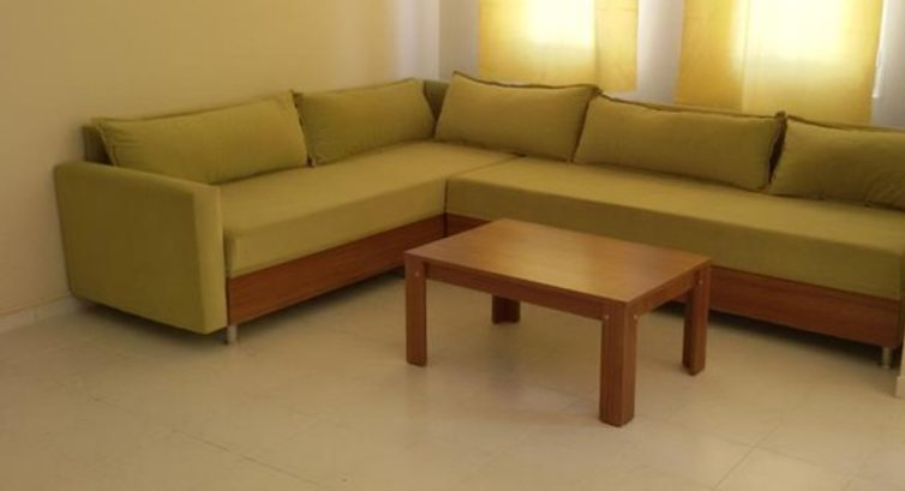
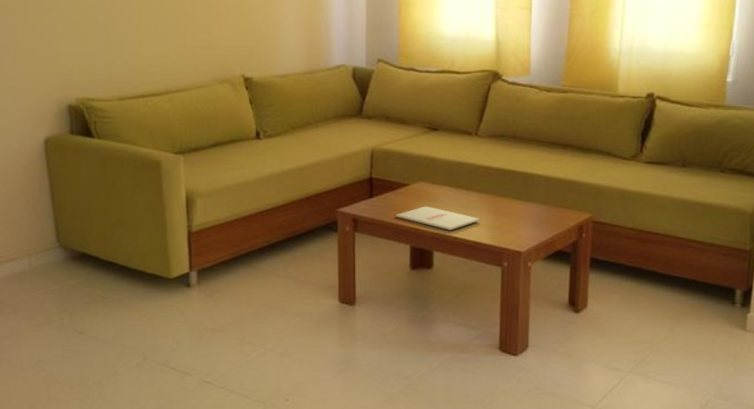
+ magazine [395,205,481,231]
